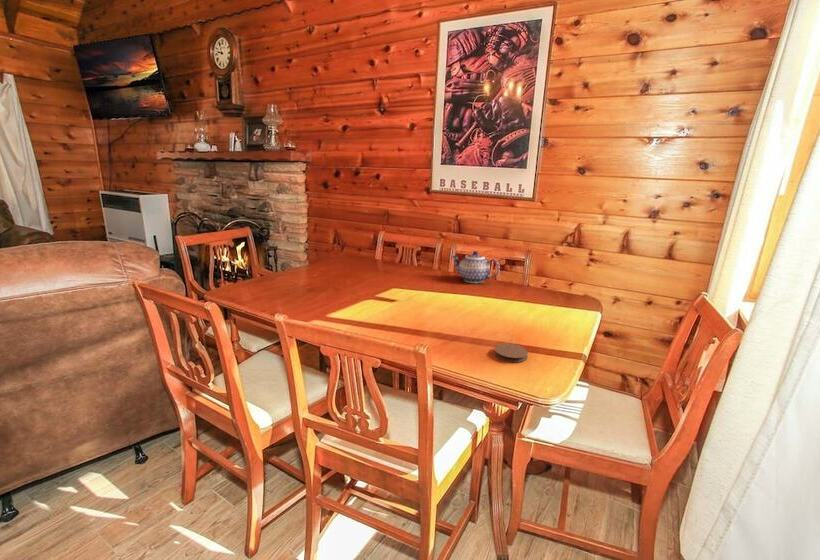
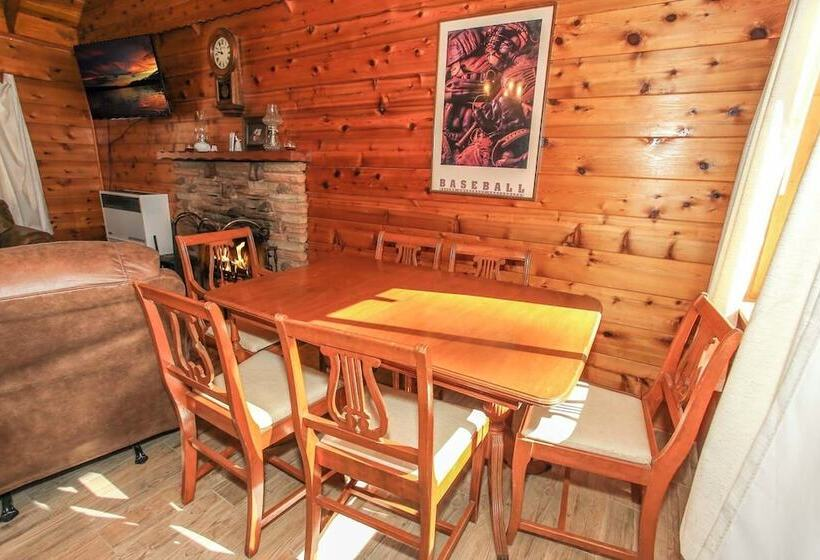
- coaster [493,343,529,363]
- teapot [451,250,501,284]
